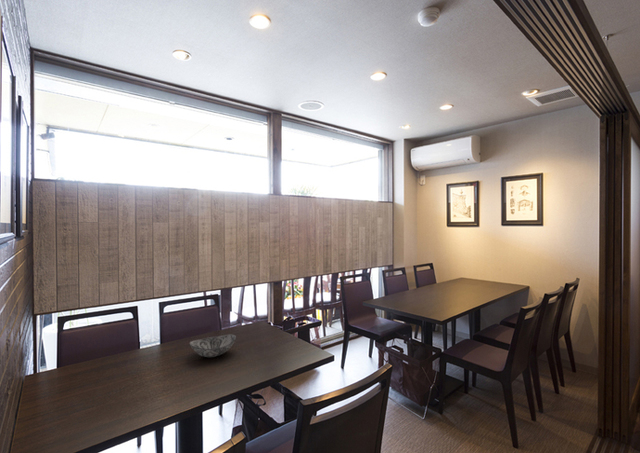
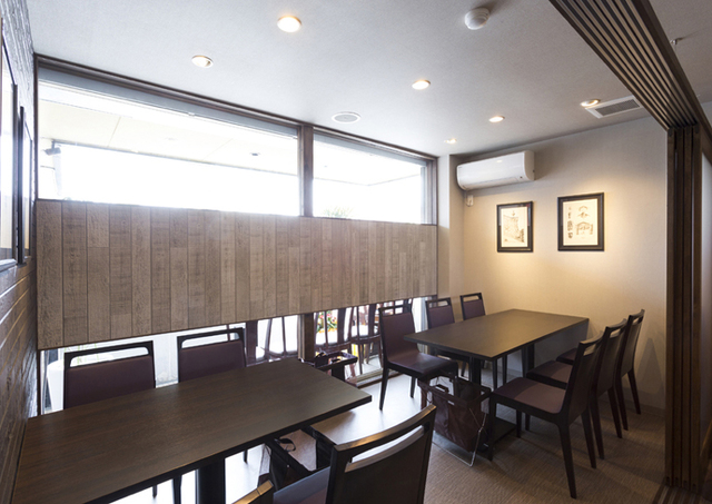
- decorative bowl [188,333,237,358]
